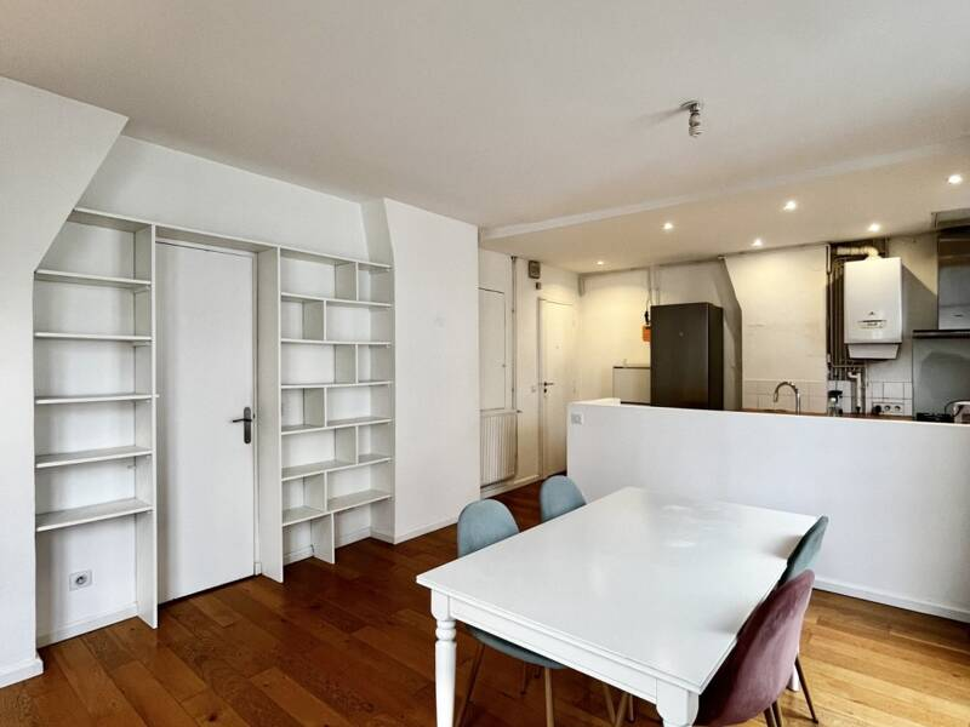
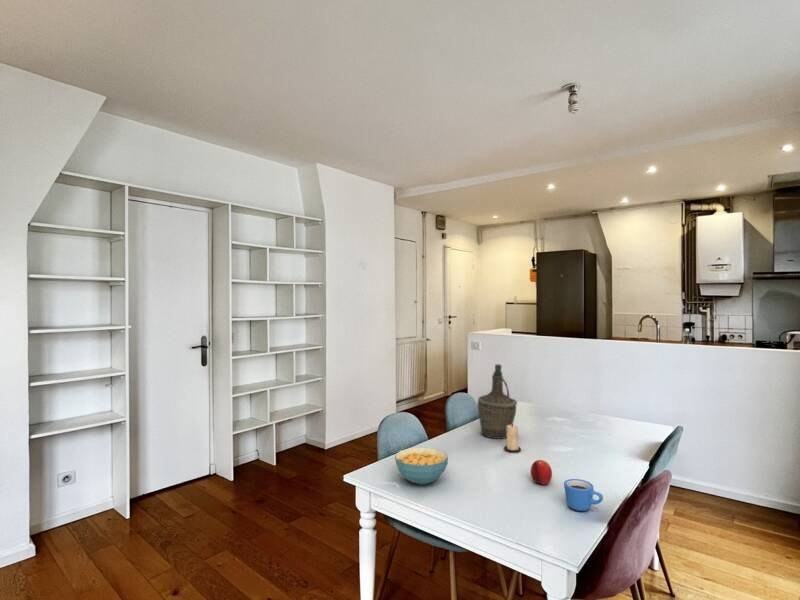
+ candle [503,424,522,454]
+ bottle [477,363,518,440]
+ mug [563,478,604,512]
+ cereal bowl [394,446,449,486]
+ fruit [530,459,553,486]
